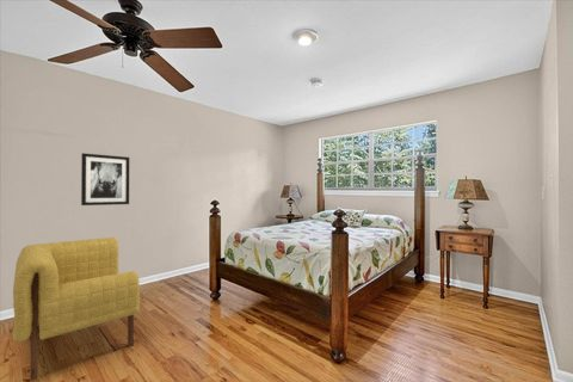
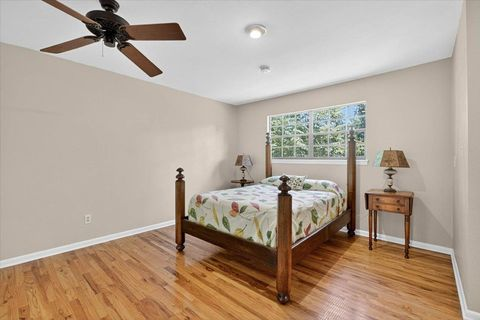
- armchair [12,236,141,382]
- wall art [80,152,130,207]
